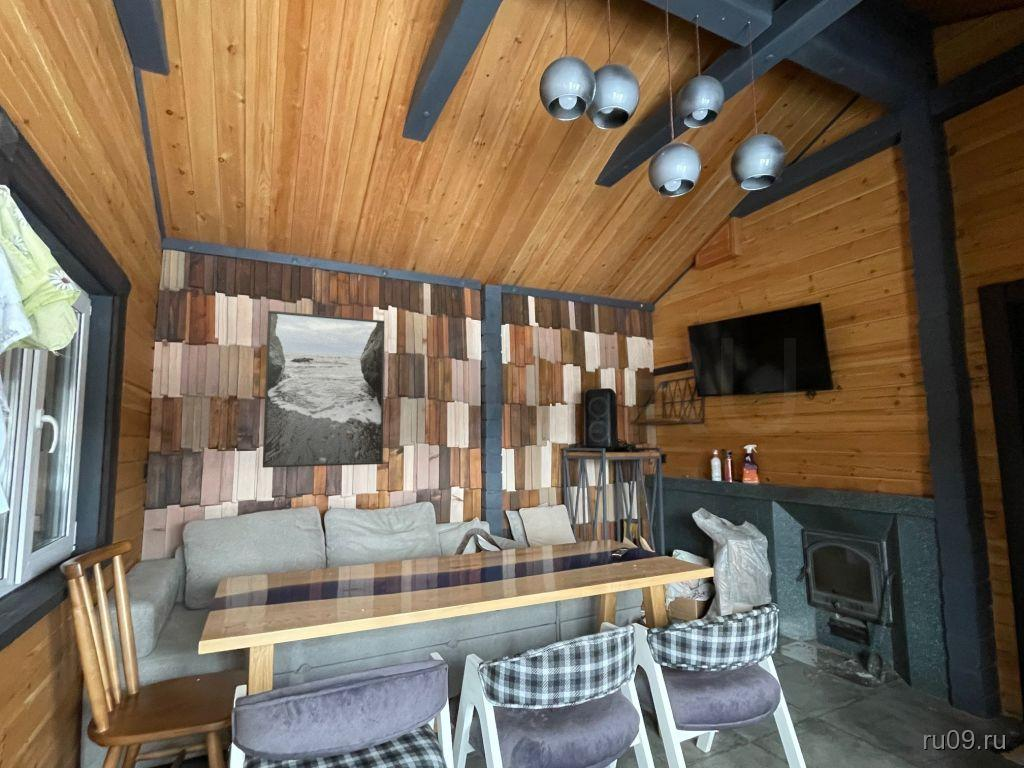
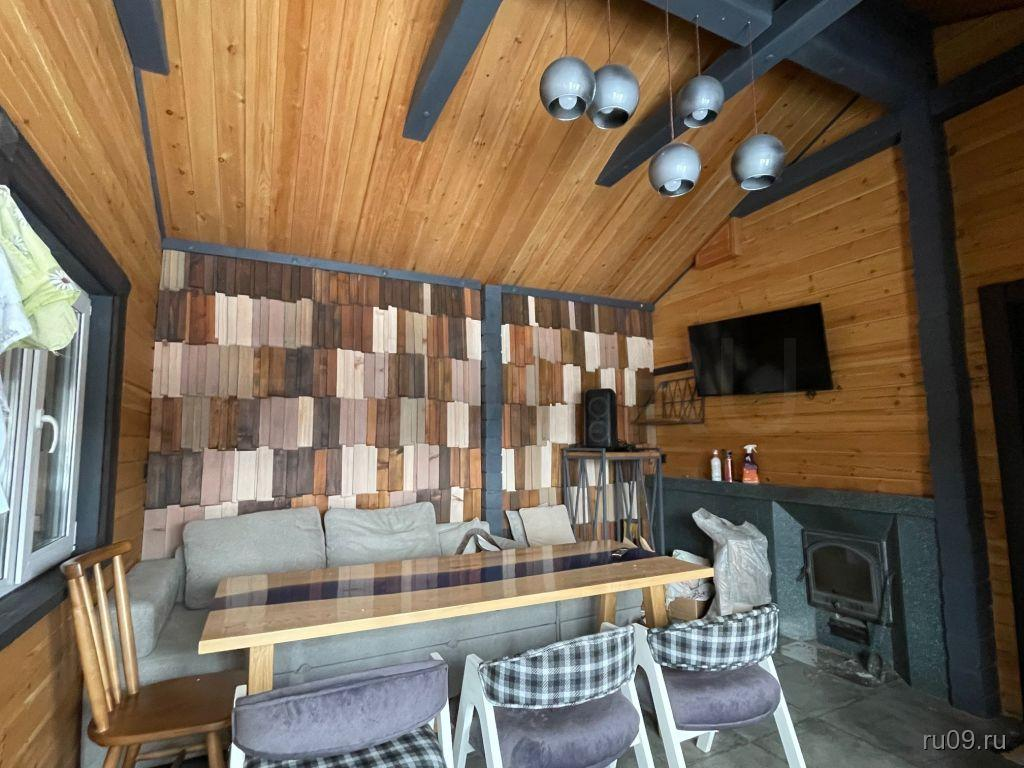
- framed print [262,310,385,469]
